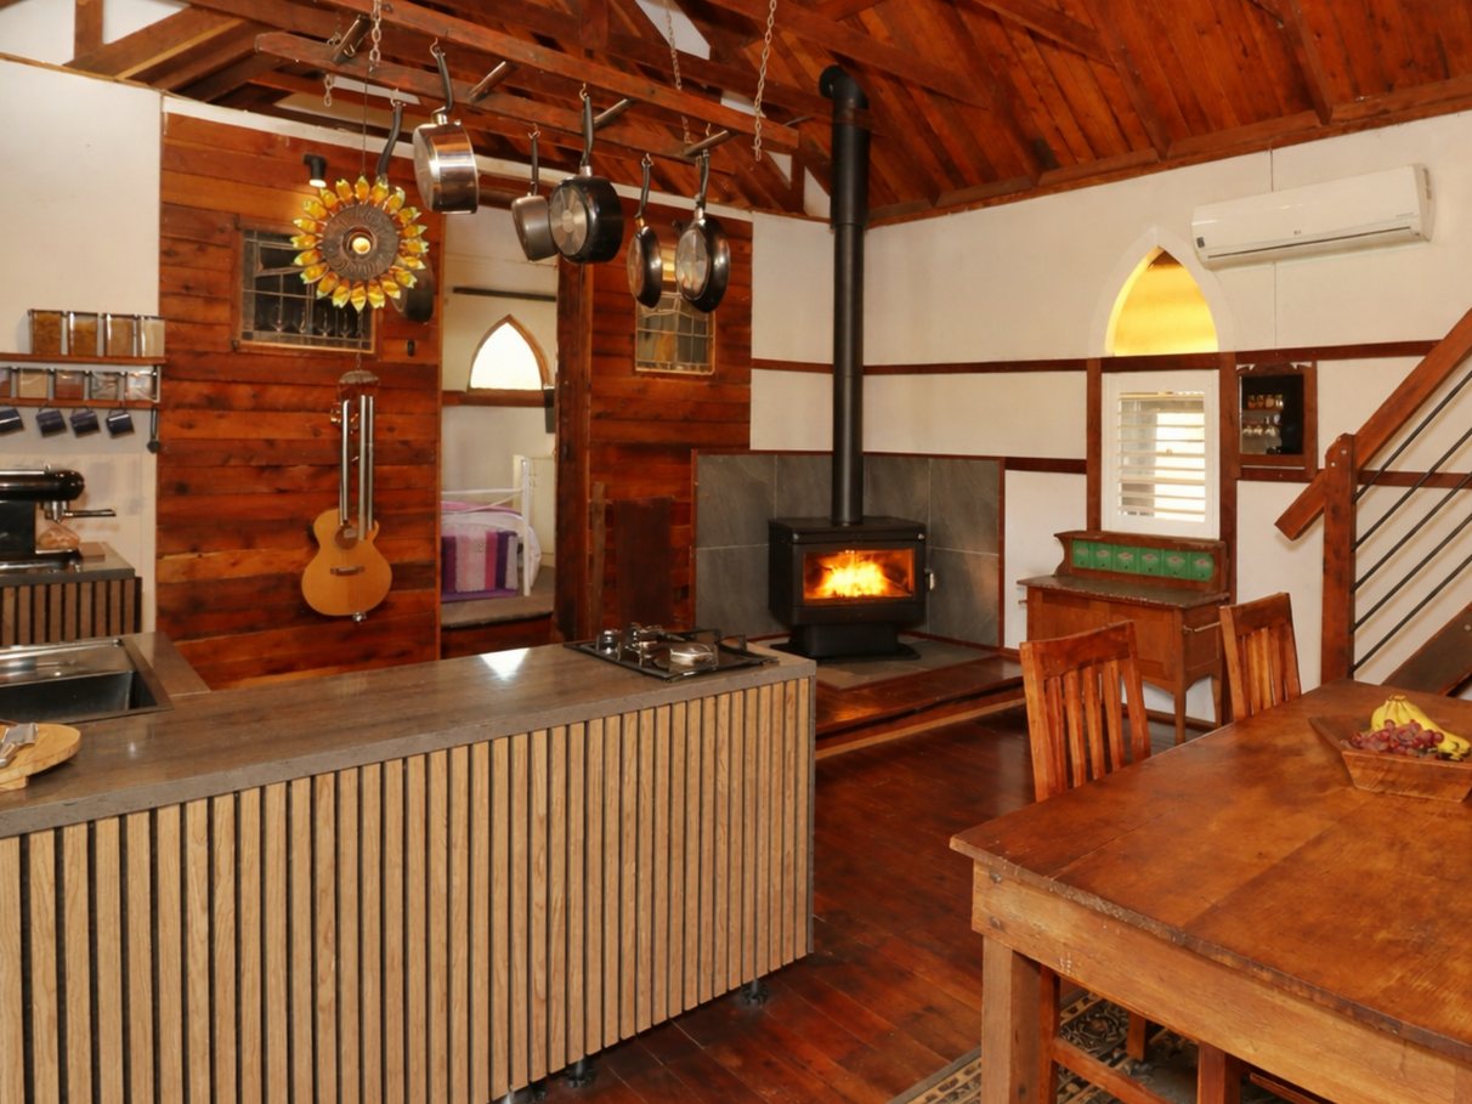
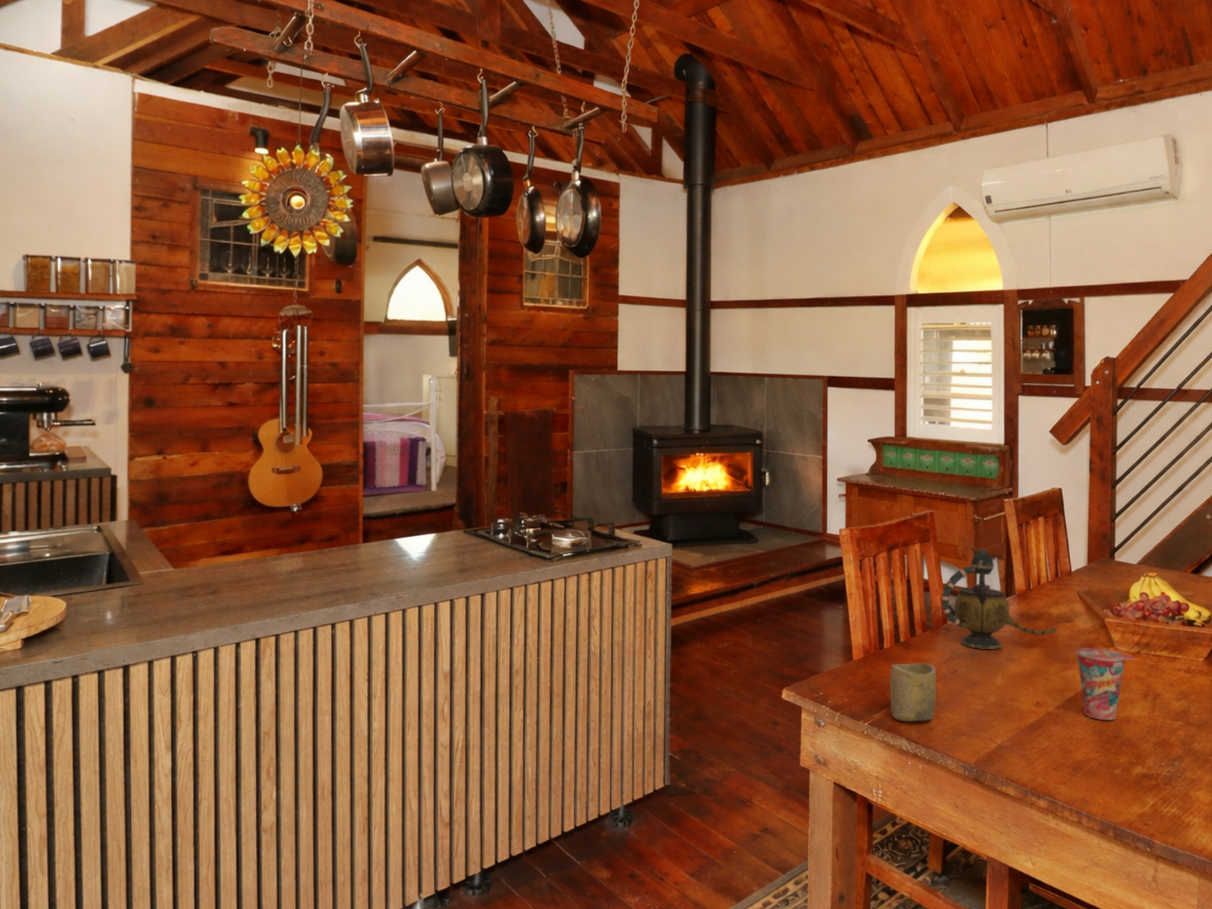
+ cup [889,663,937,722]
+ teapot [940,547,1058,650]
+ cup [1075,647,1137,721]
